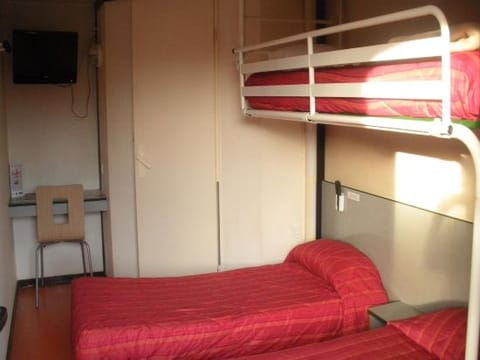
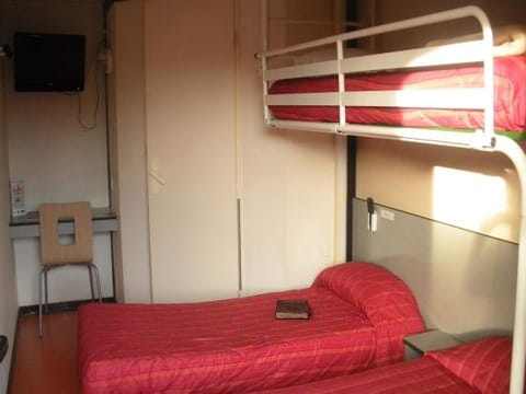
+ hardback book [274,299,311,320]
